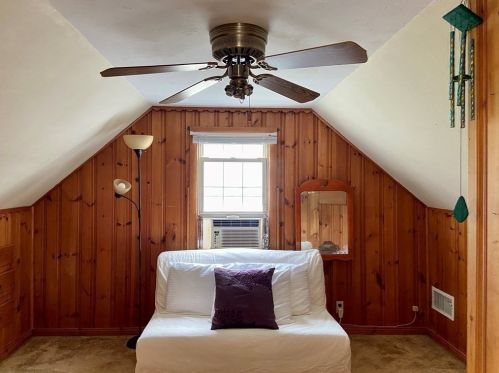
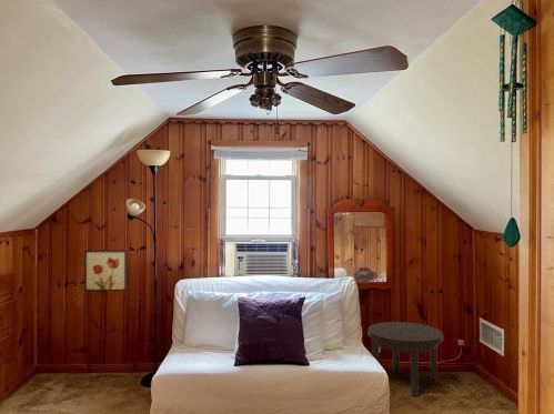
+ wall art [83,250,128,292]
+ side table [366,321,444,397]
